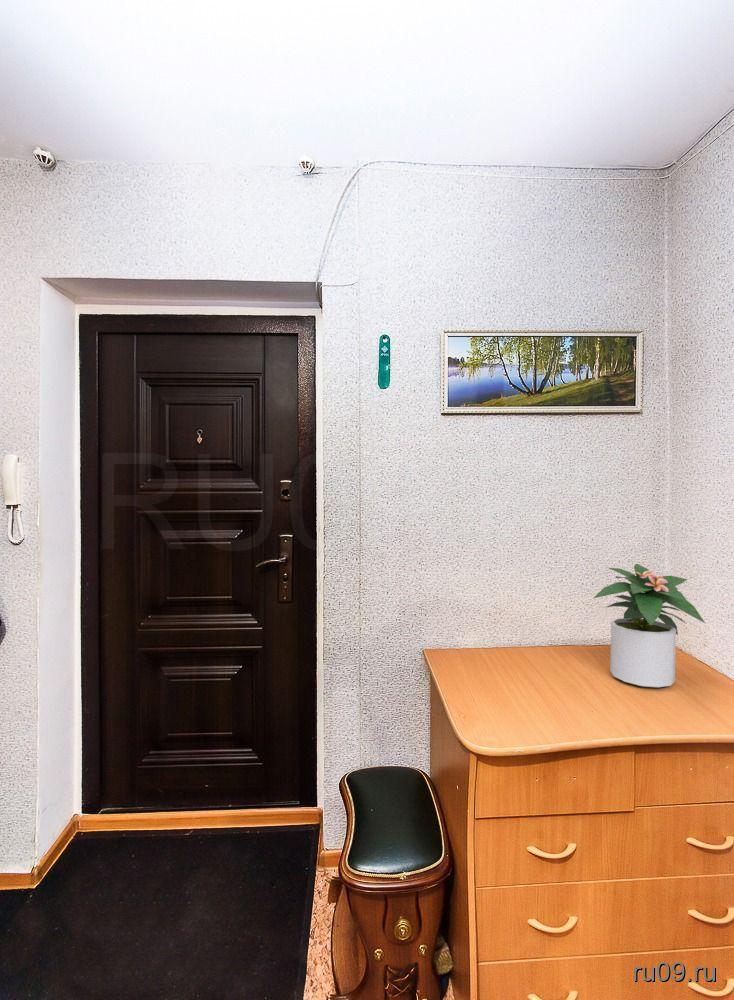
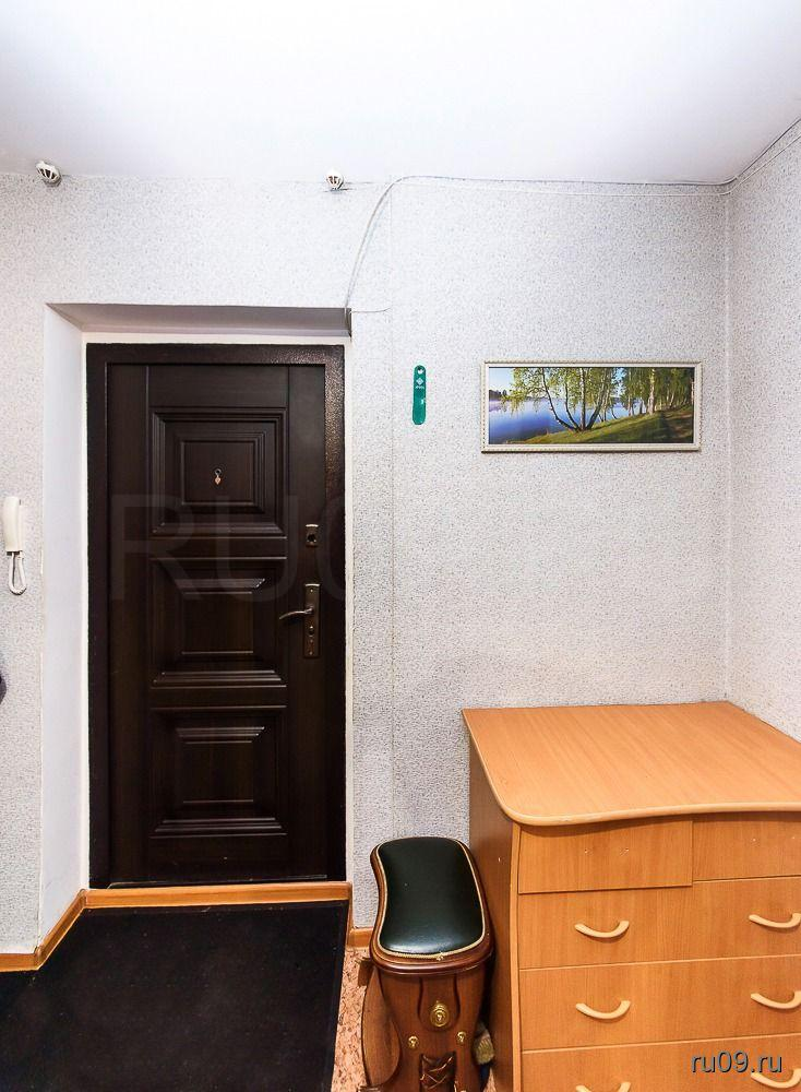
- potted plant [593,562,706,689]
